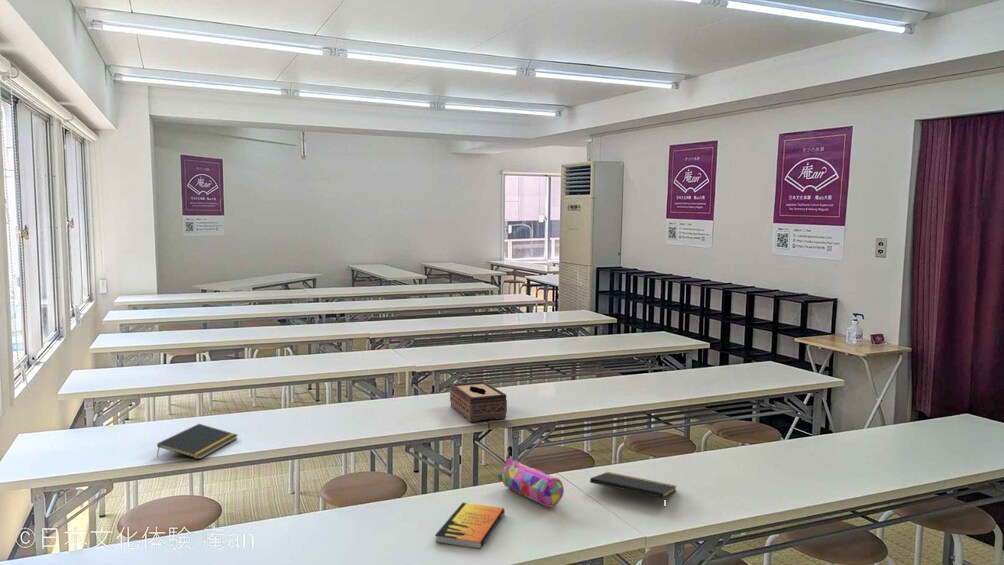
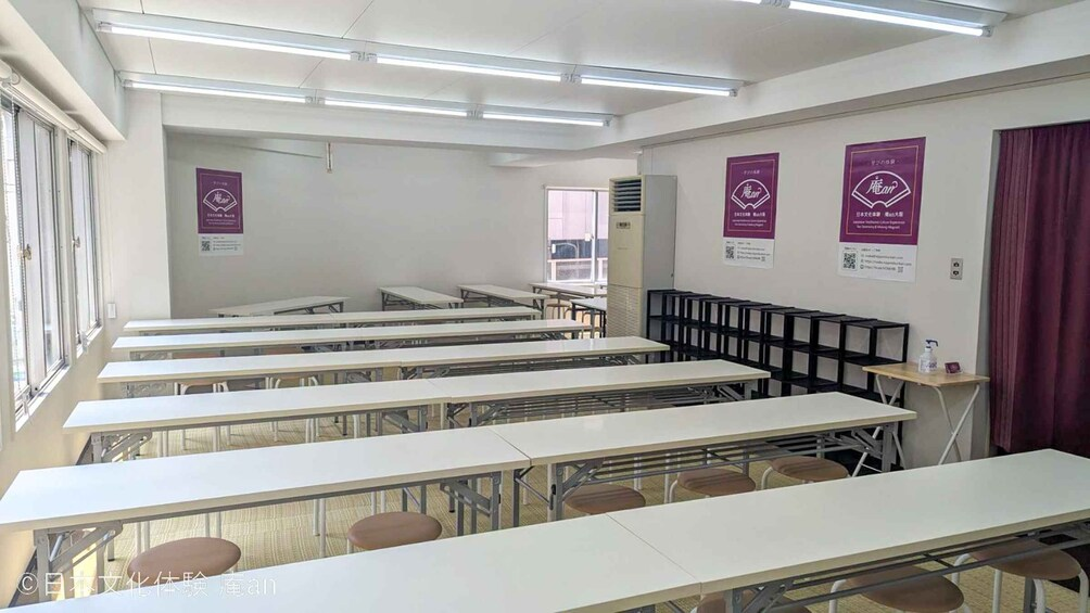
- notepad [589,471,678,510]
- tissue box [449,381,508,423]
- notepad [156,423,239,460]
- pencil case [497,457,565,508]
- book [434,502,506,550]
